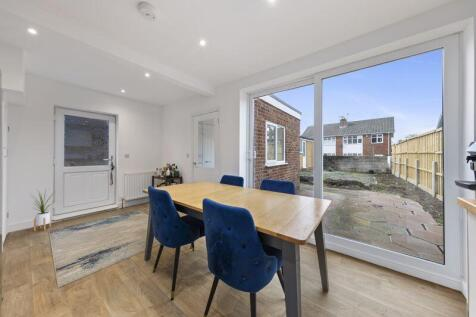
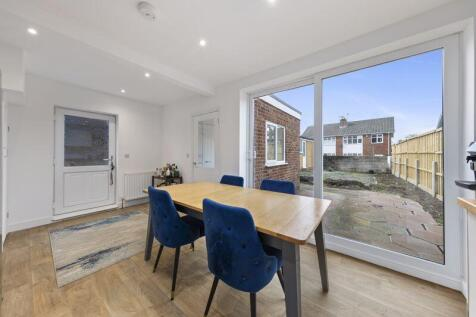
- house plant [30,187,58,232]
